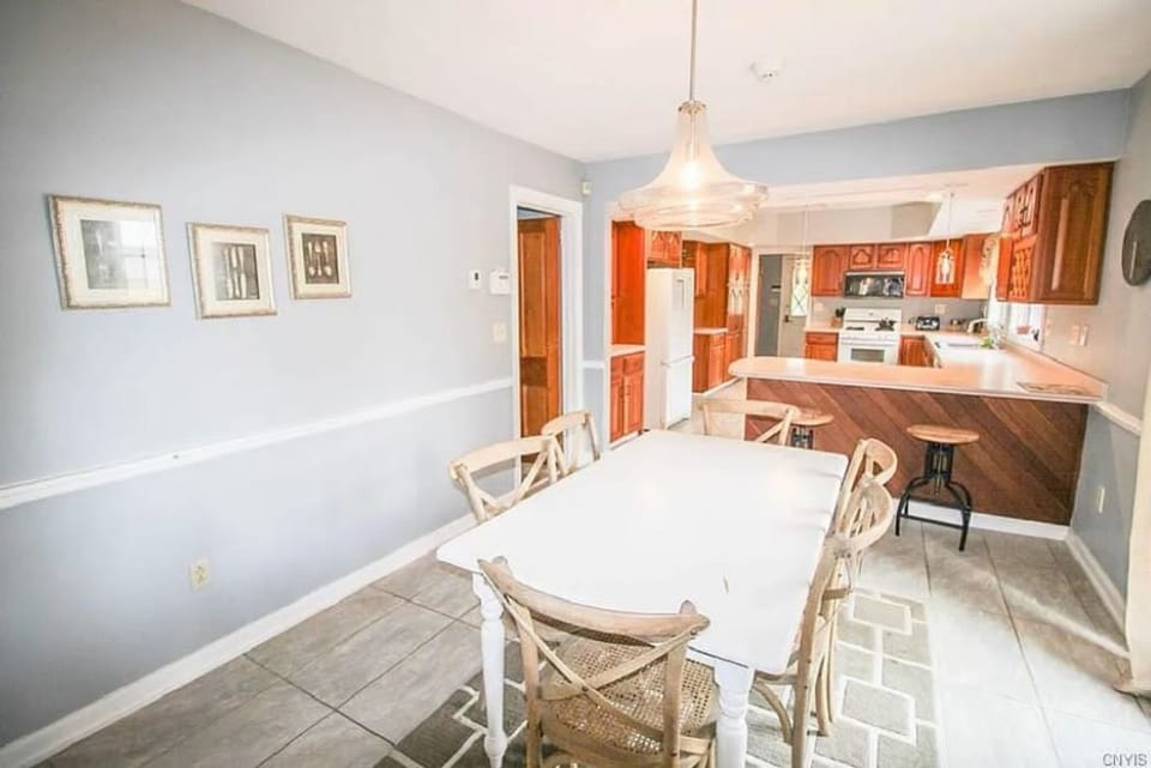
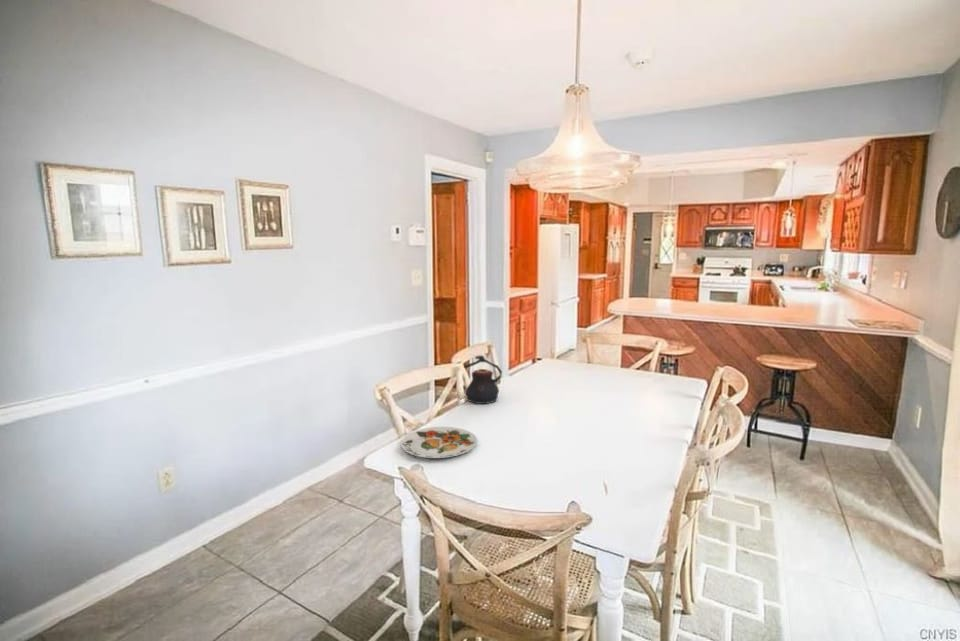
+ plate [400,426,478,459]
+ teapot [463,354,503,405]
